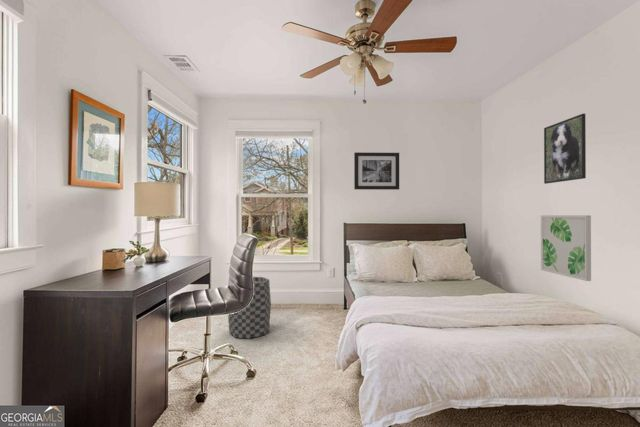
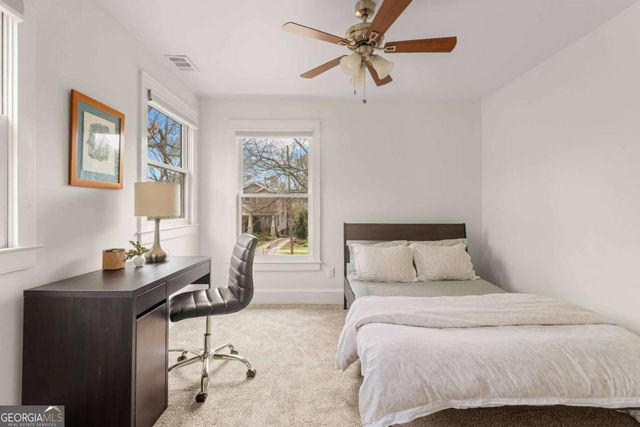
- wall art [540,214,592,282]
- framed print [543,113,587,185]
- trash can [227,276,272,339]
- wall art [353,151,400,191]
